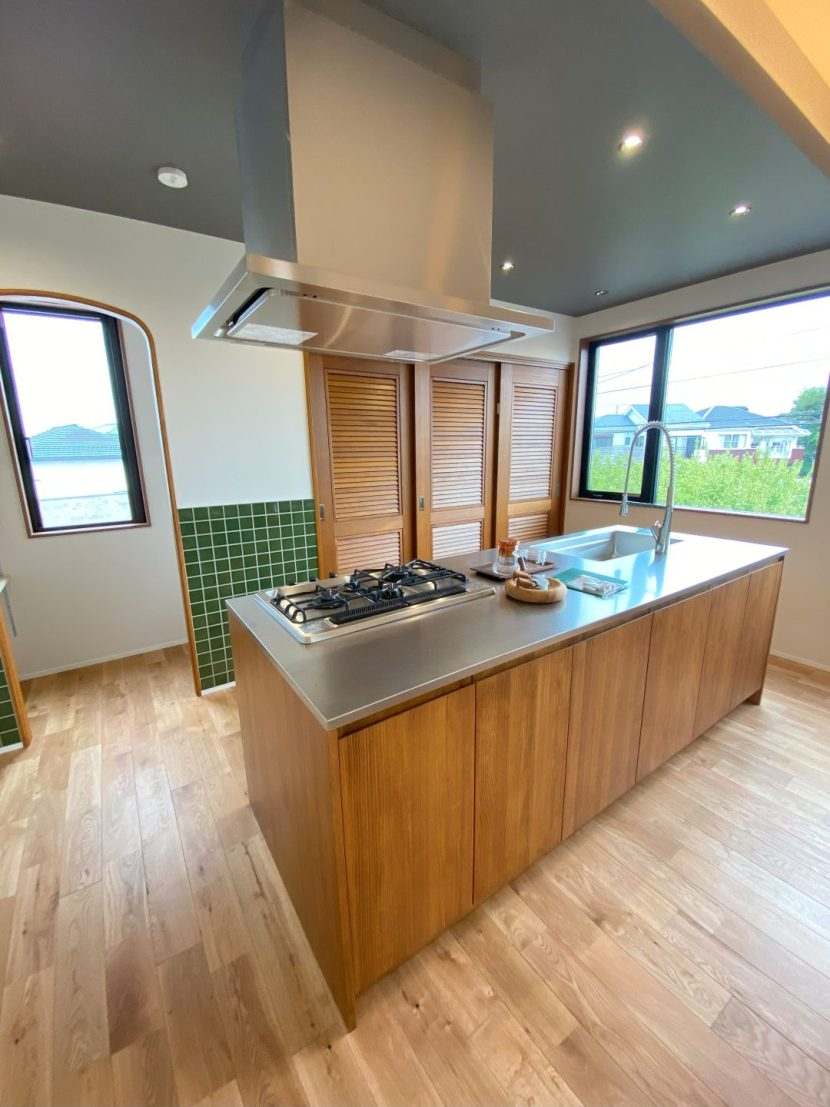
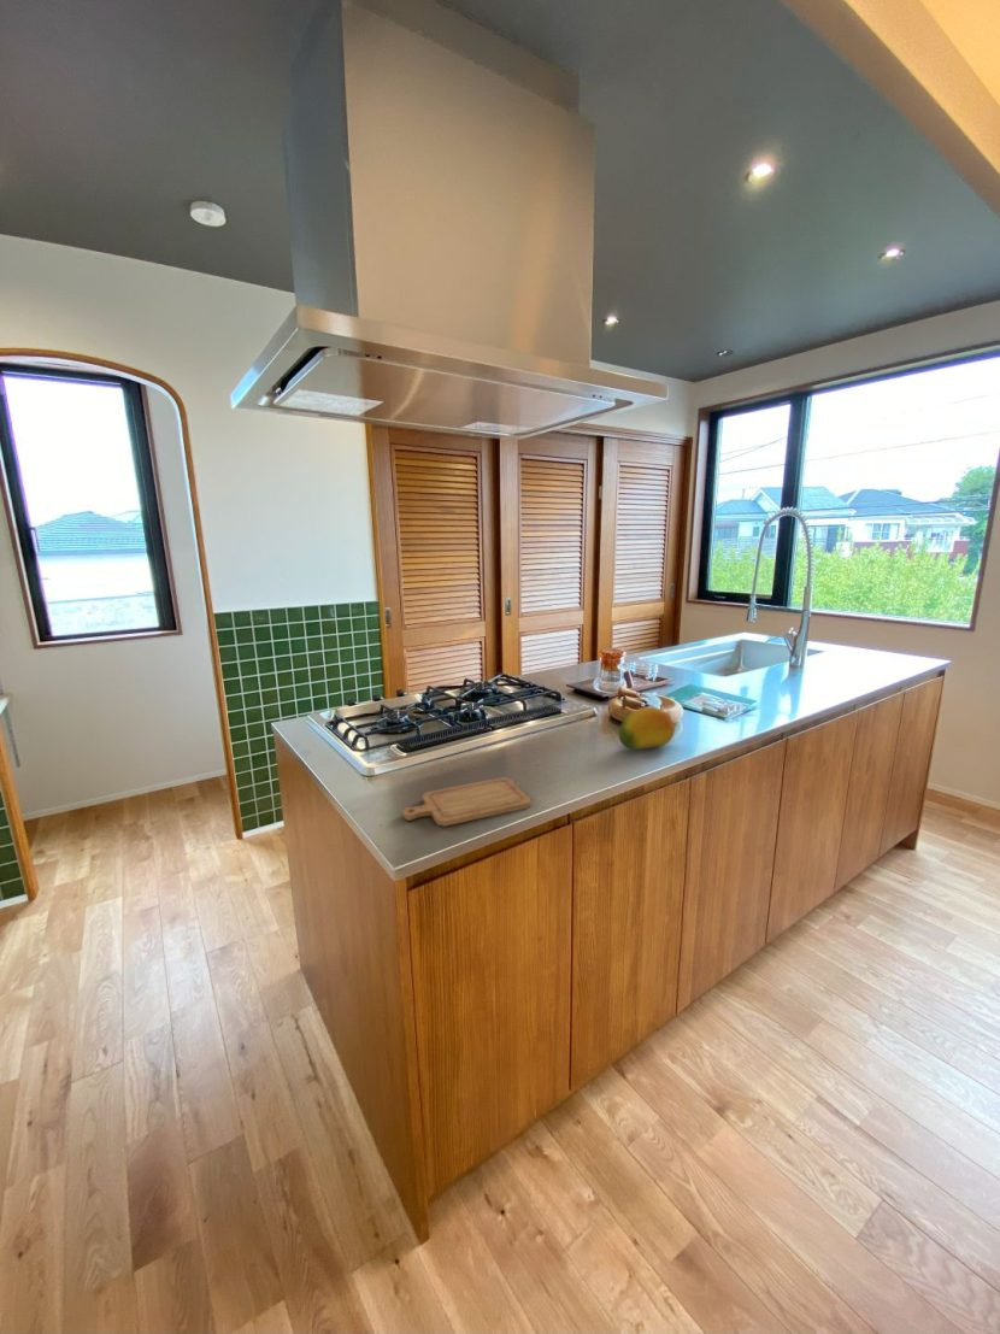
+ fruit [618,706,676,751]
+ chopping board [401,776,533,827]
